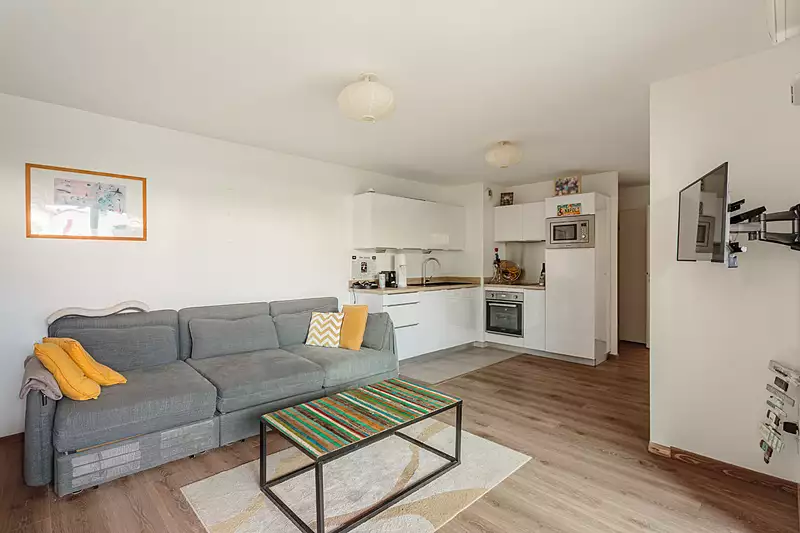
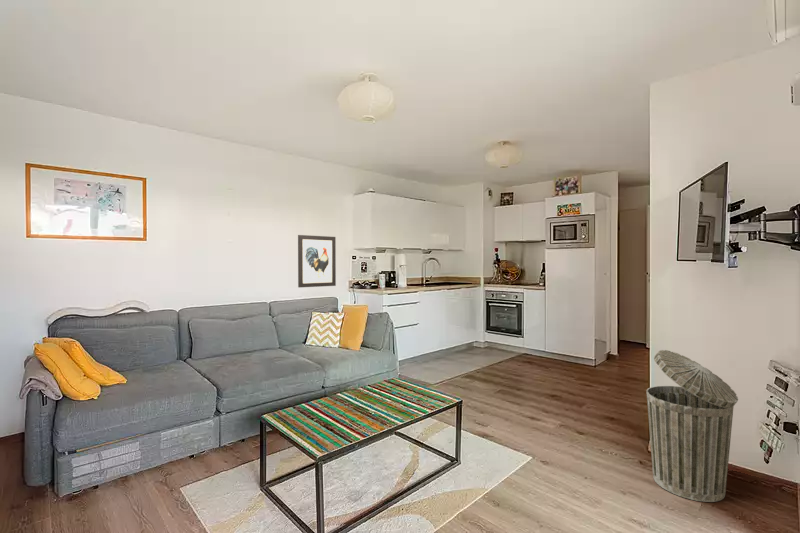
+ wall art [297,234,337,289]
+ trash can [645,349,739,503]
